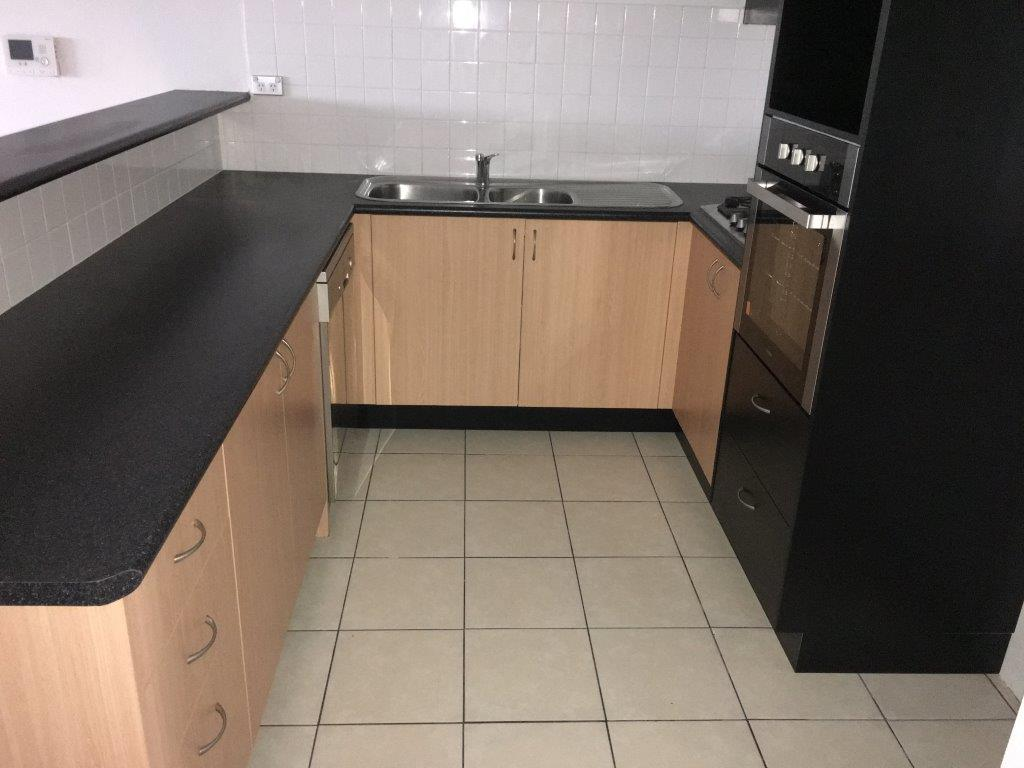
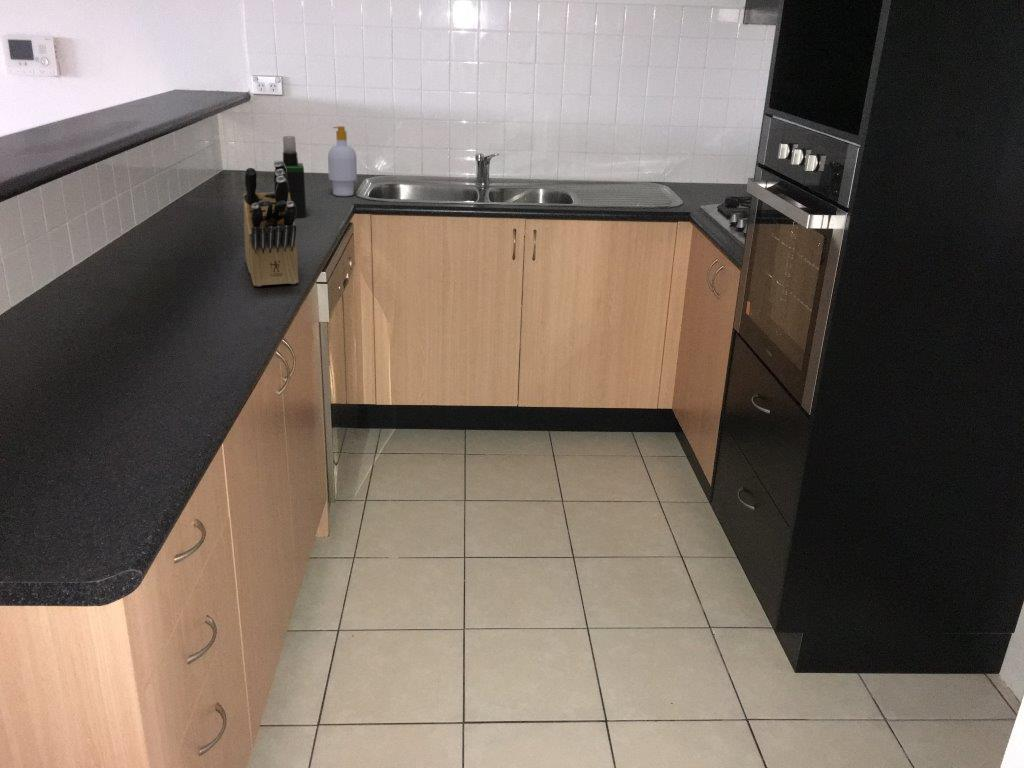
+ knife block [243,159,300,287]
+ spray bottle [282,135,307,219]
+ soap bottle [327,125,358,197]
